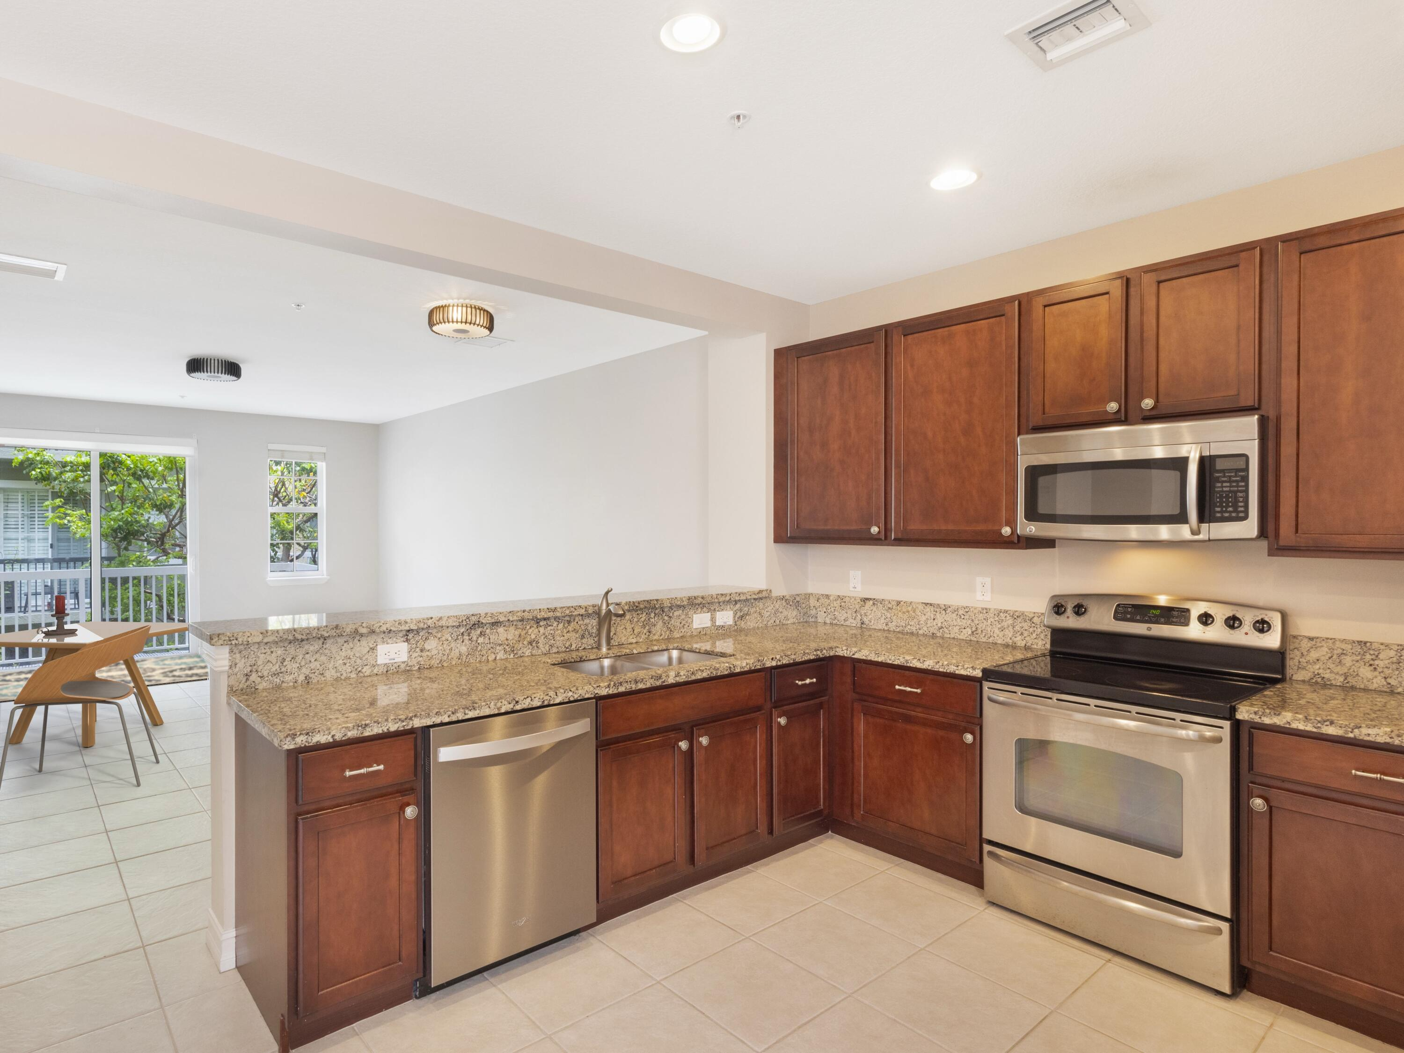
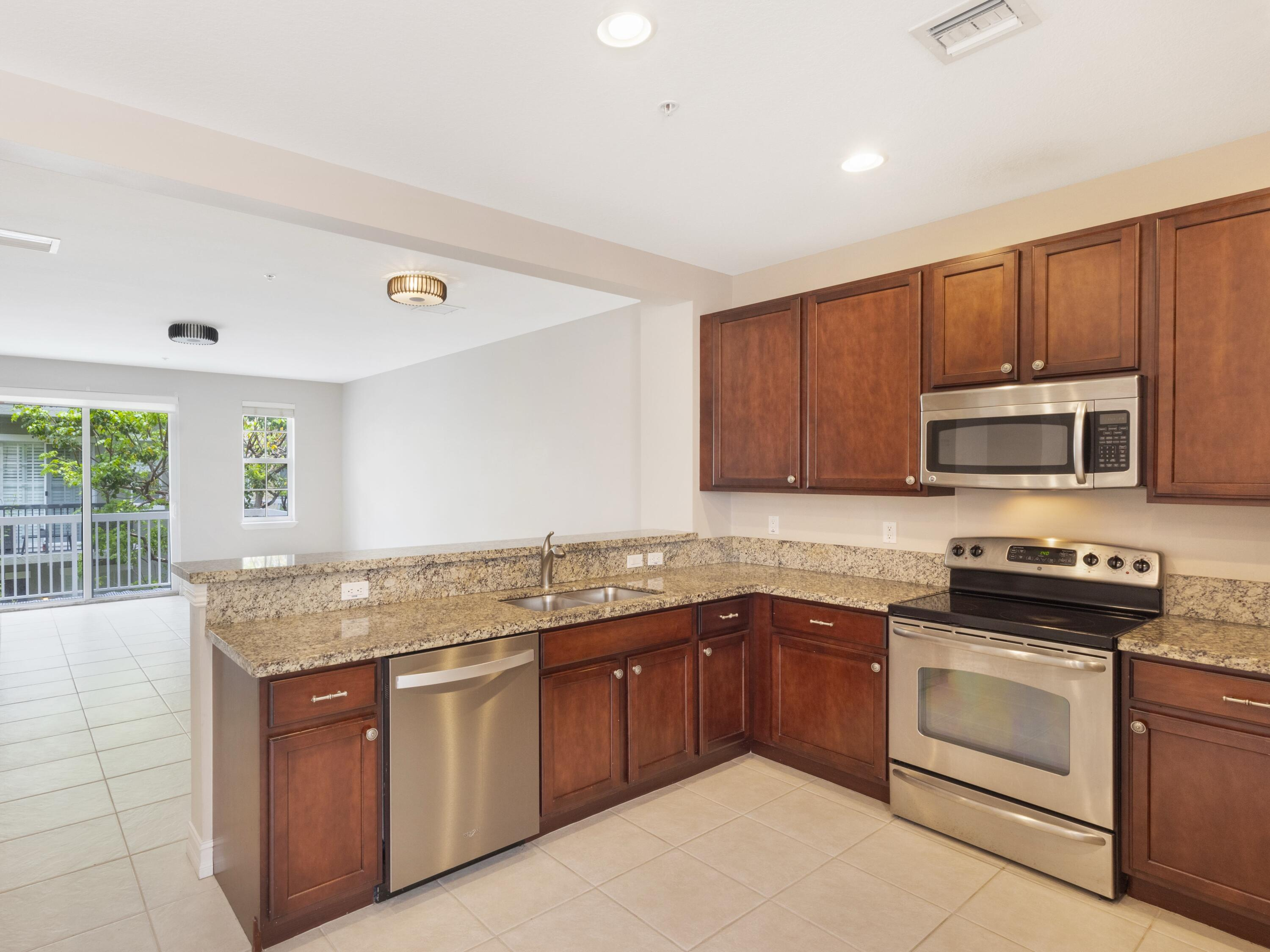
- candle holder [36,595,78,635]
- dining table [0,621,190,748]
- rug [0,654,209,702]
- chair [0,625,160,790]
